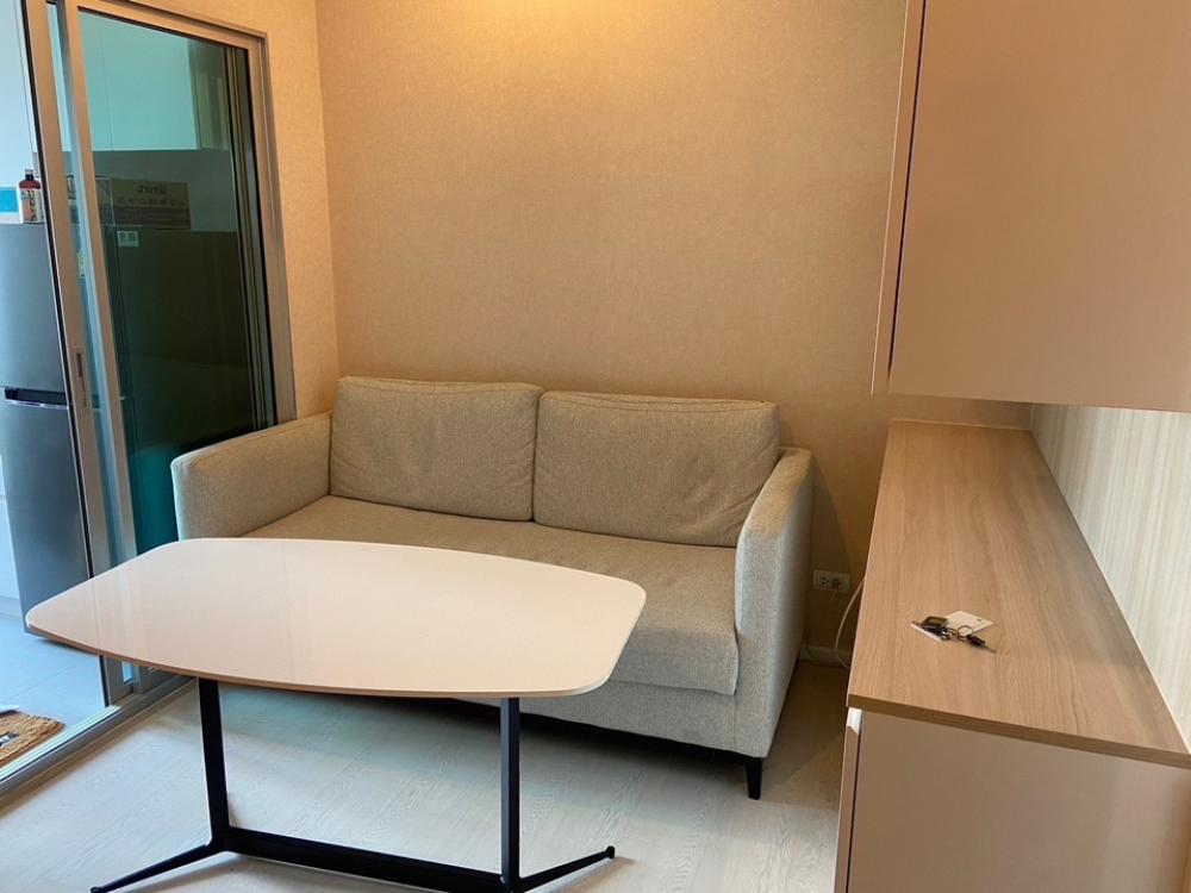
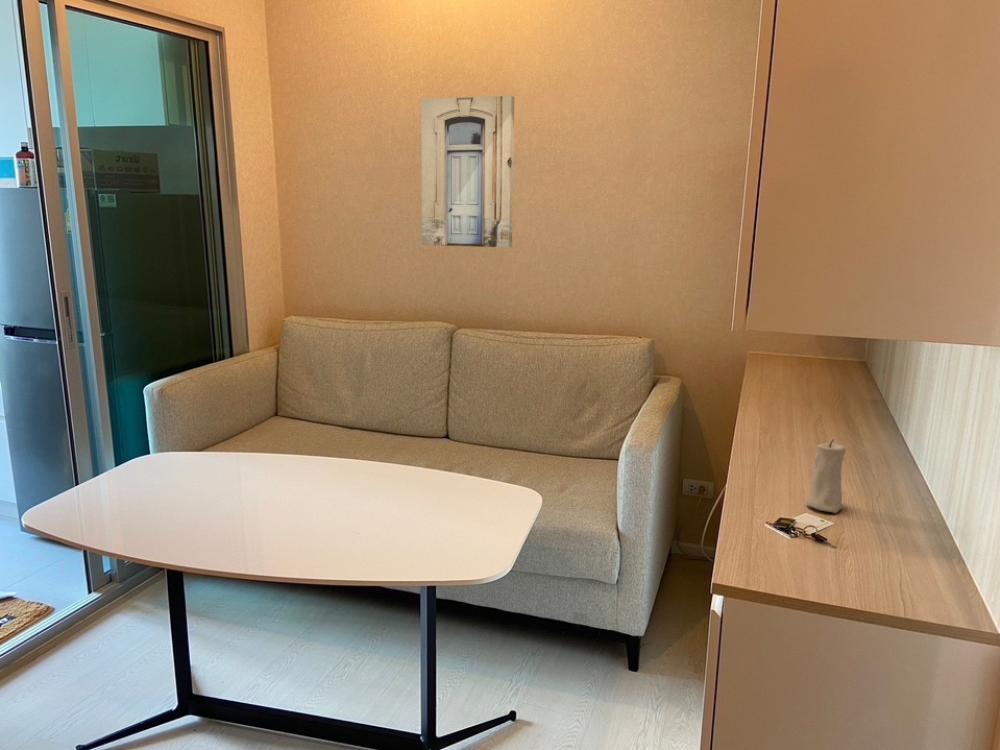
+ wall art [420,95,515,248]
+ candle [806,438,847,514]
